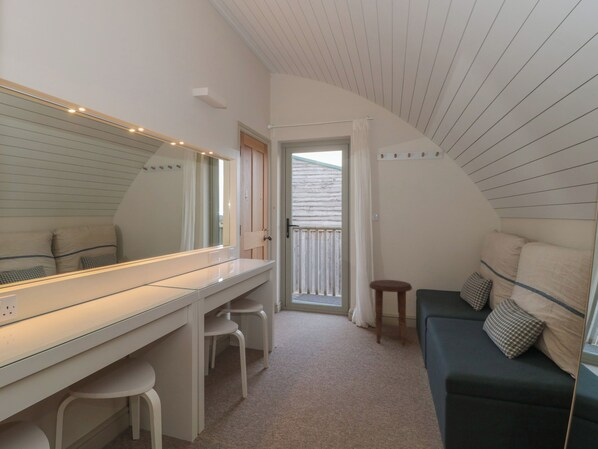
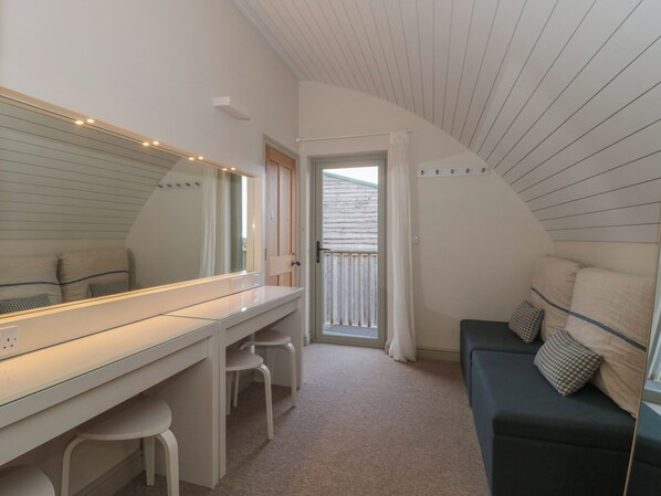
- side table [368,279,413,346]
